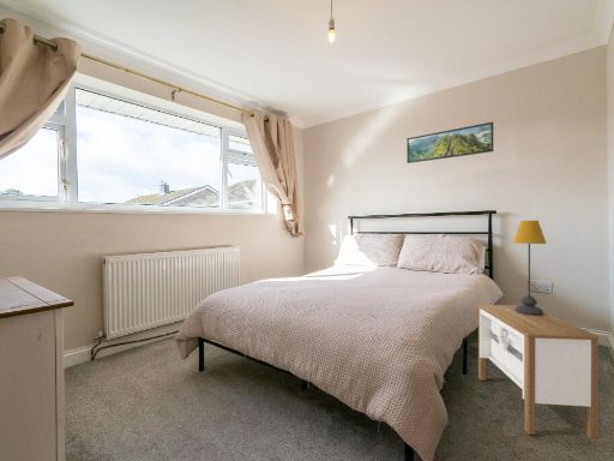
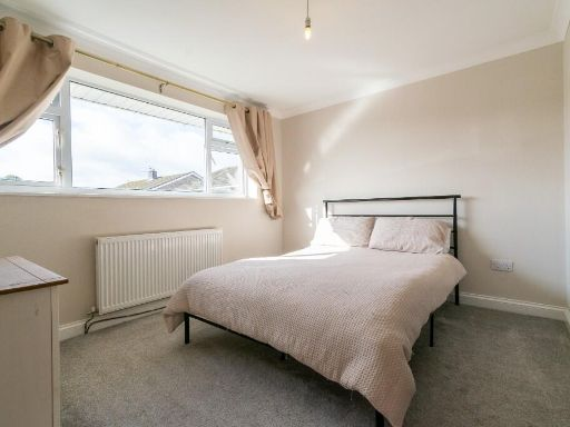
- table lamp [512,220,548,316]
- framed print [405,121,494,164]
- nightstand [477,304,600,441]
